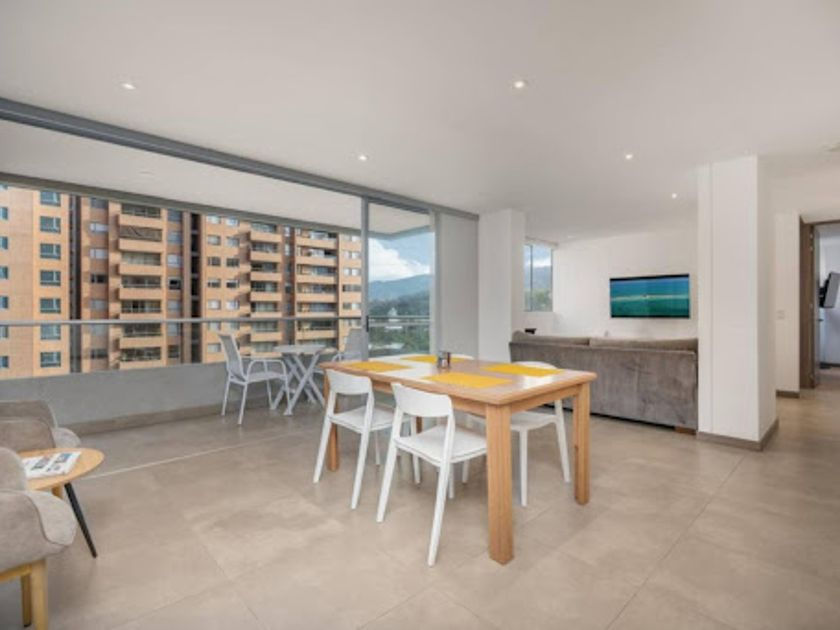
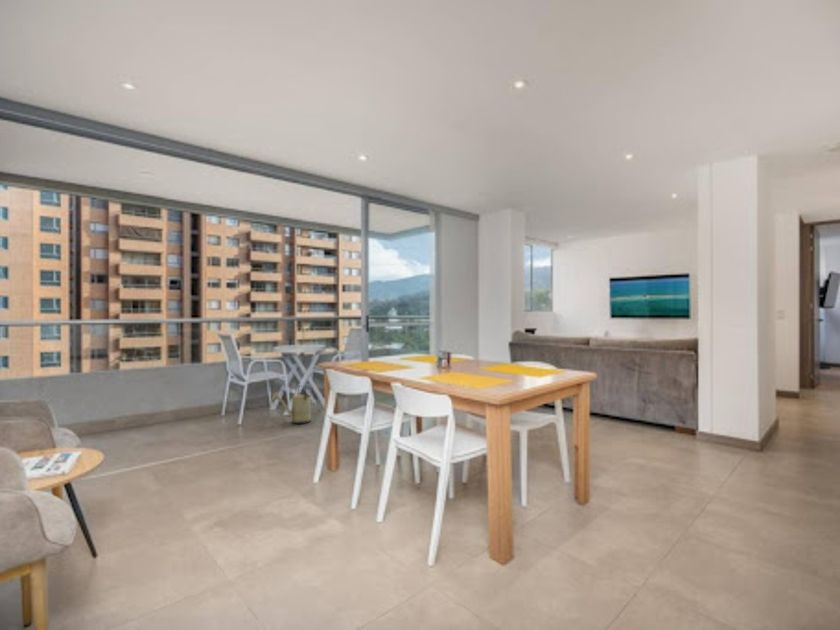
+ watering can [271,385,315,425]
